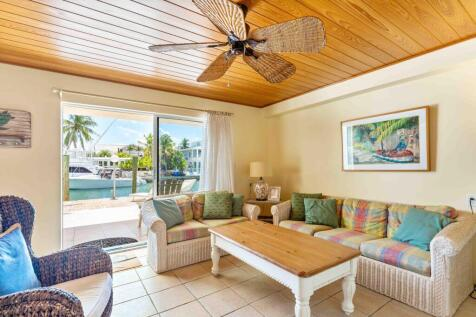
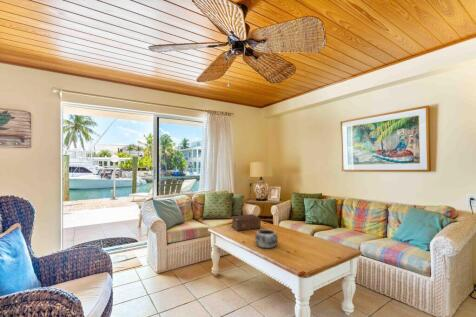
+ decorative bowl [254,228,279,249]
+ bible [230,213,262,232]
